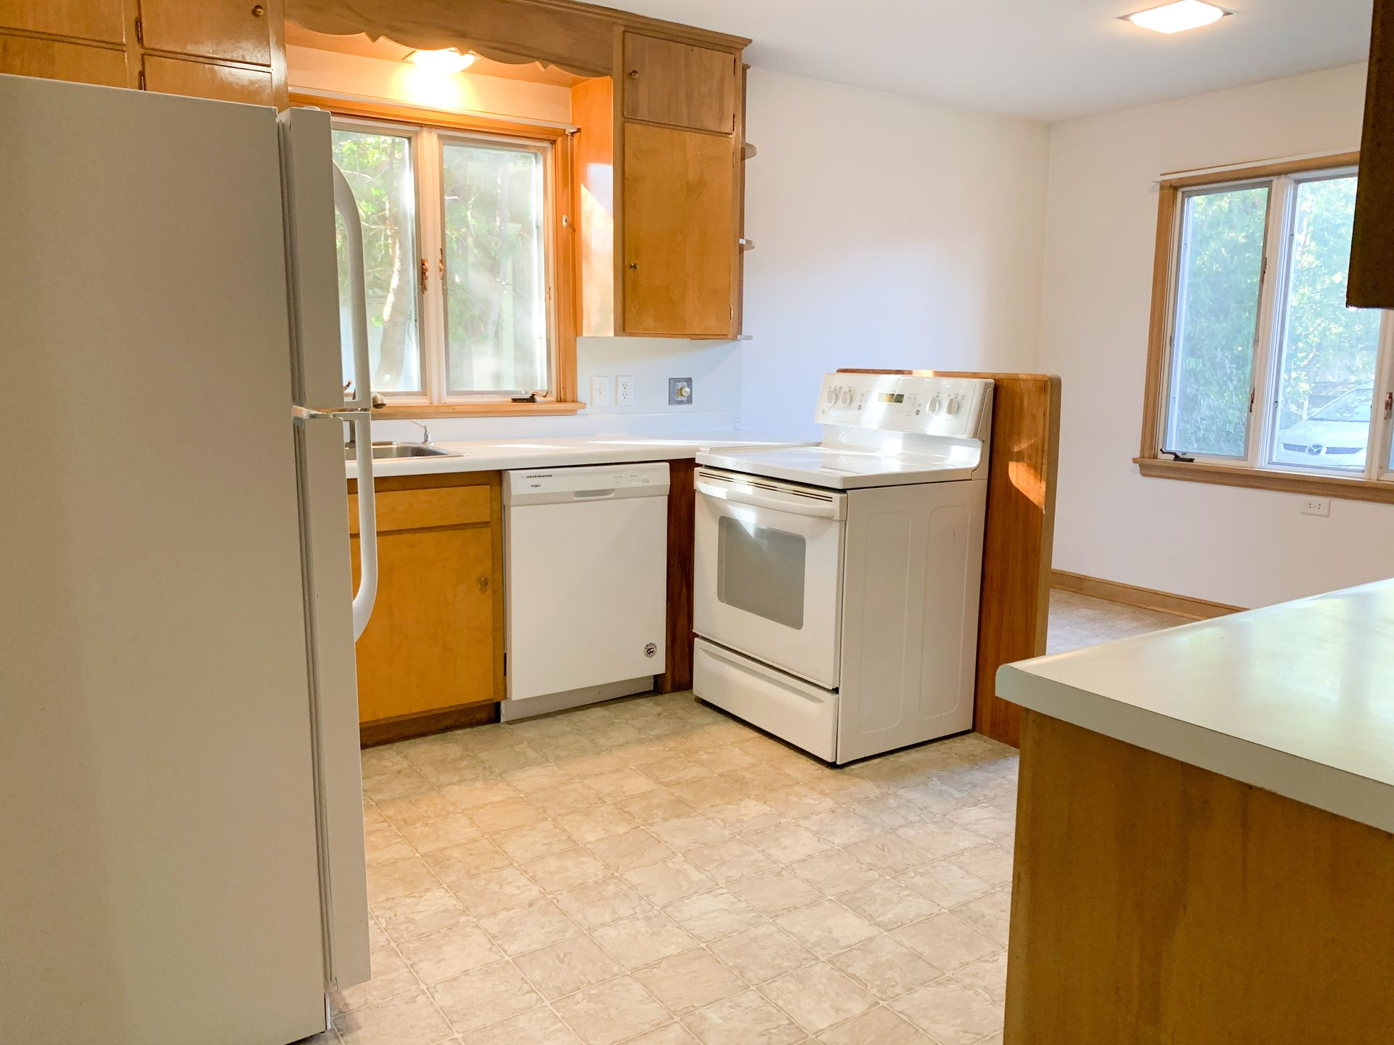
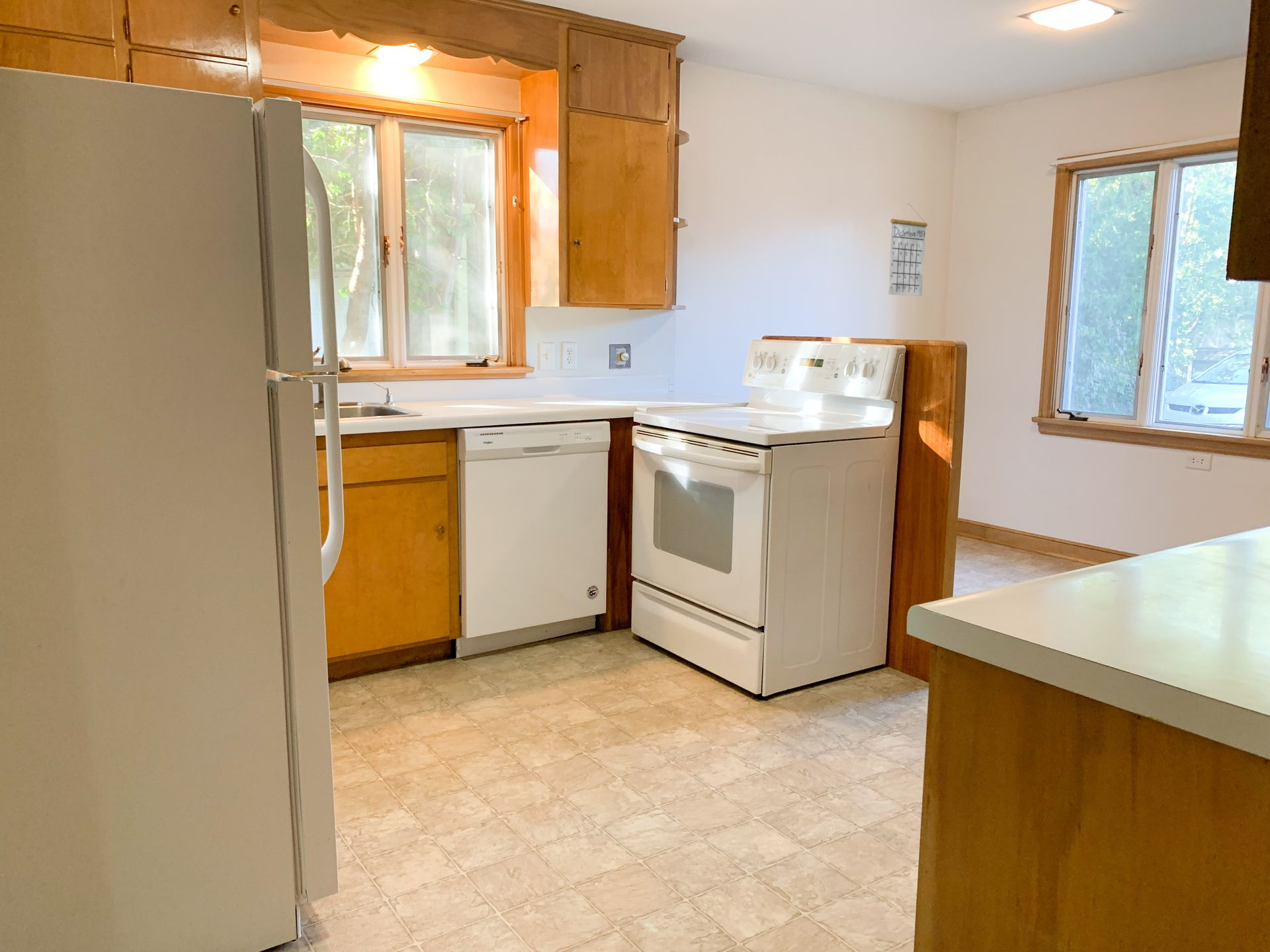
+ calendar [888,202,928,297]
